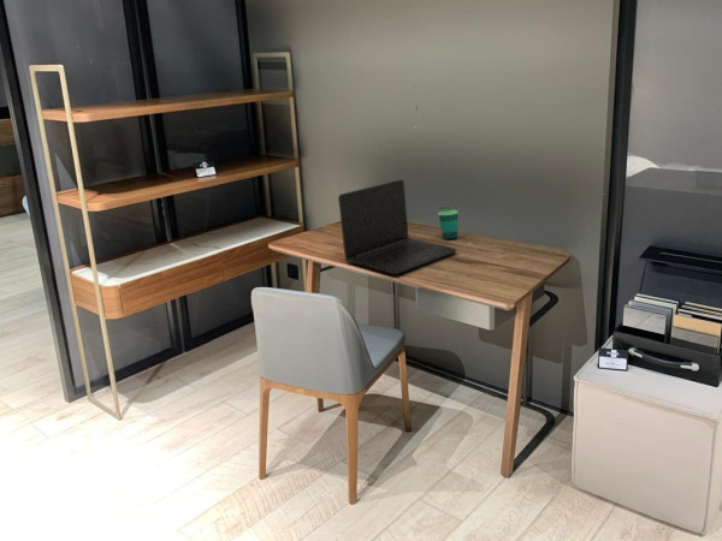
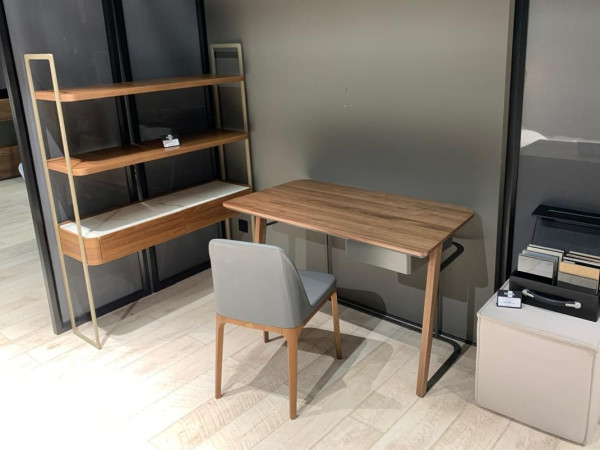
- cup [437,206,460,240]
- laptop [337,179,457,275]
